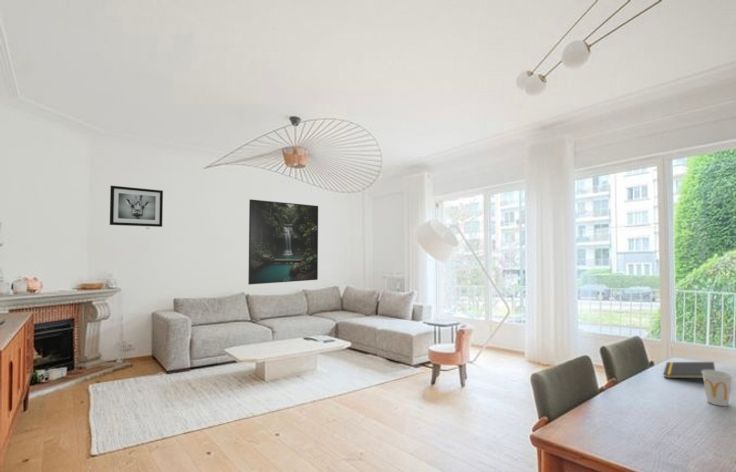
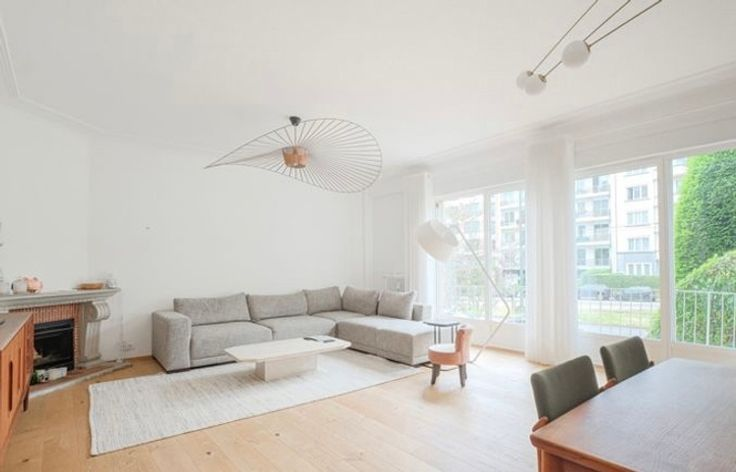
- notepad [662,361,716,379]
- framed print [247,198,319,286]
- cup [702,369,734,407]
- wall art [109,185,164,228]
